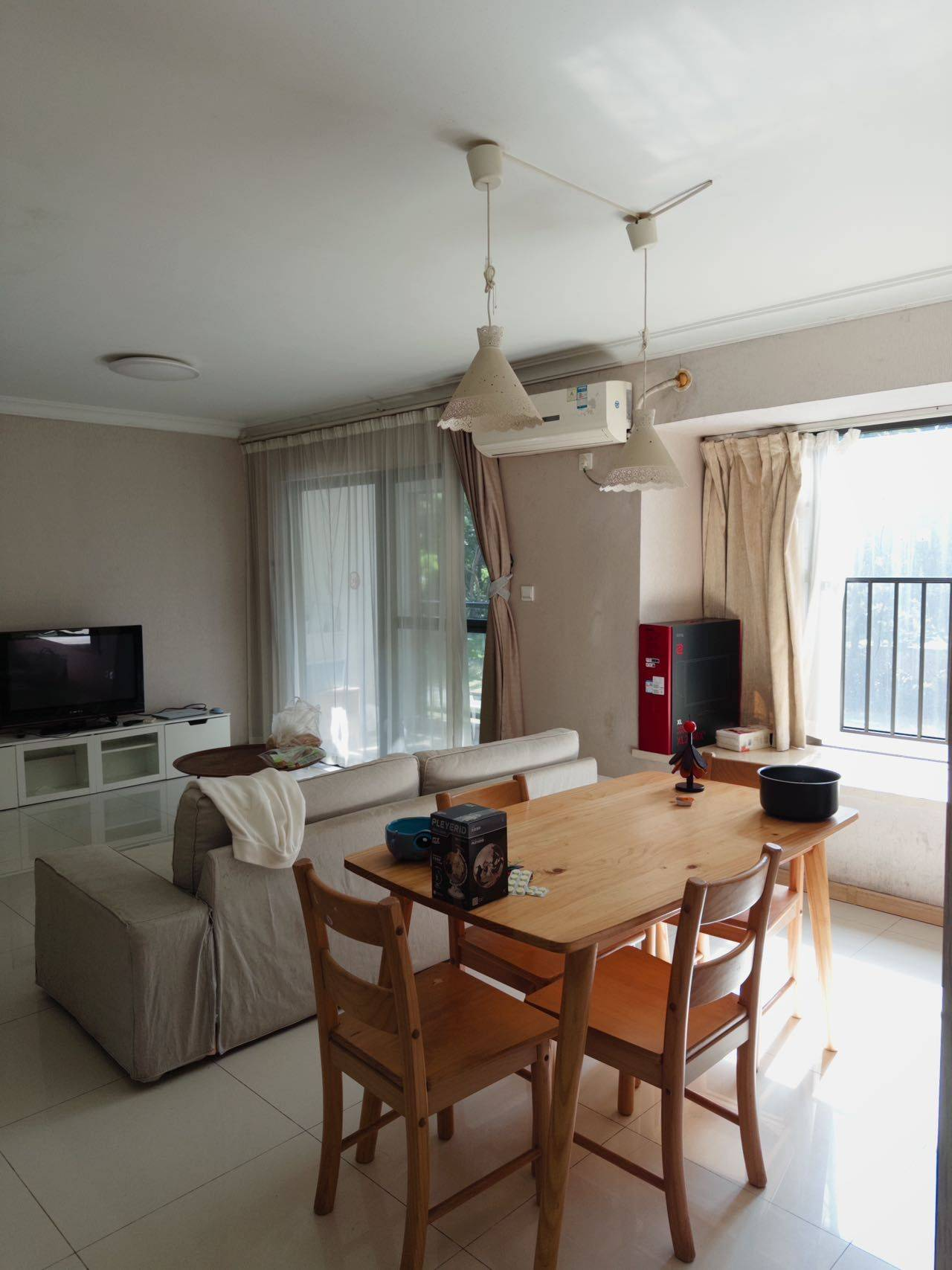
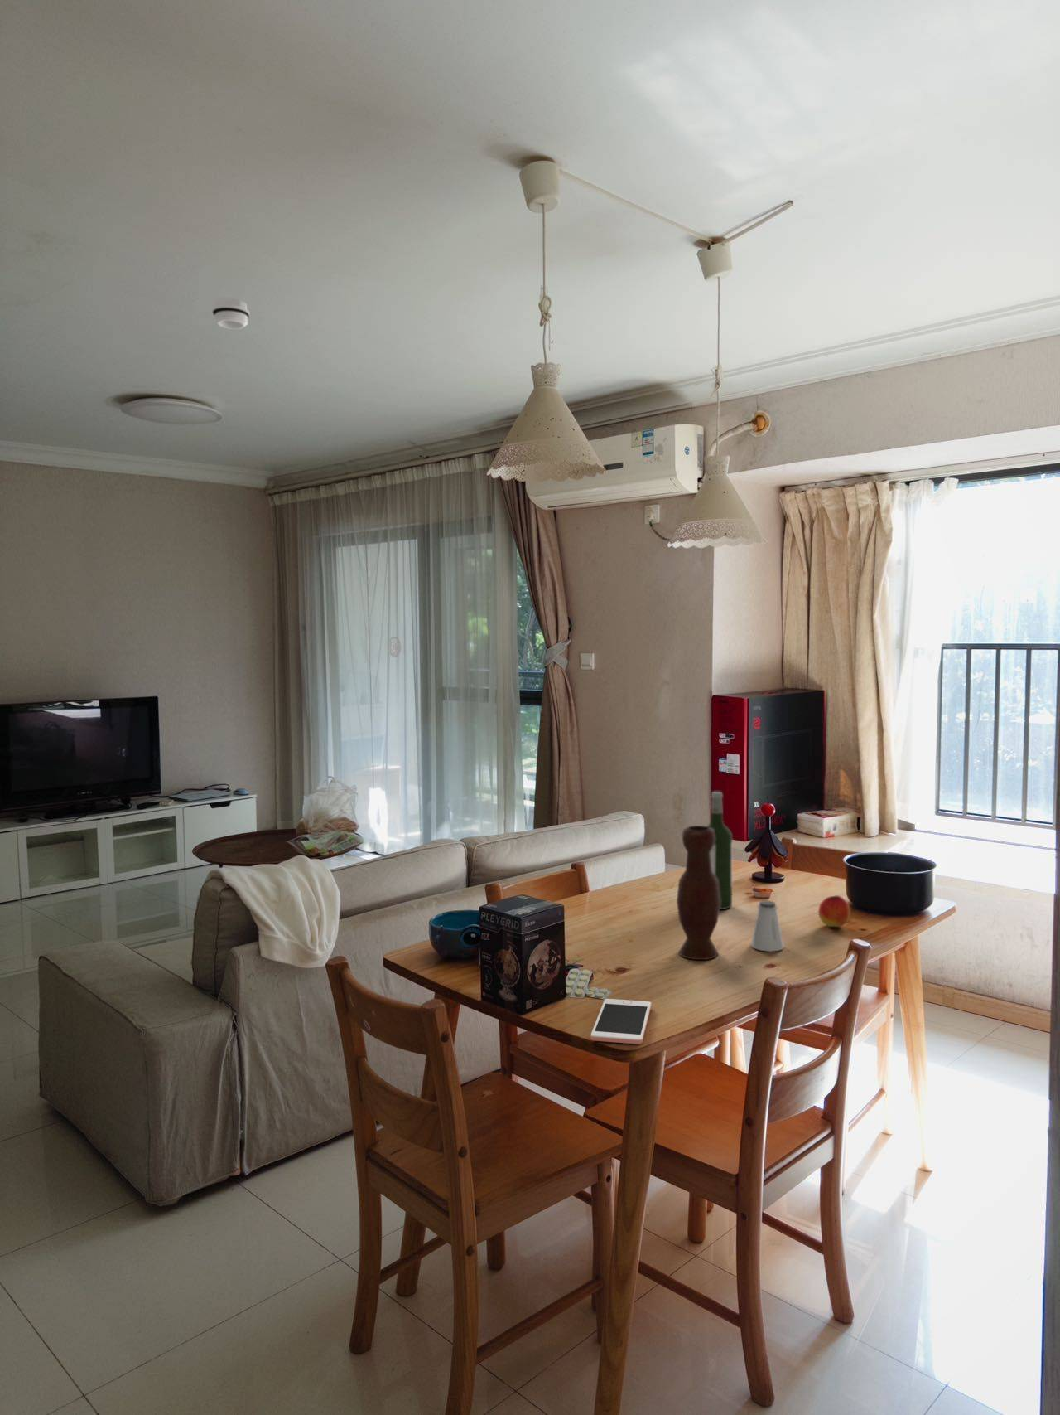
+ peach [817,895,852,928]
+ vase [676,824,720,960]
+ saltshaker [749,899,785,953]
+ cell phone [590,998,651,1045]
+ smoke detector [212,296,251,330]
+ wine bottle [706,791,733,910]
